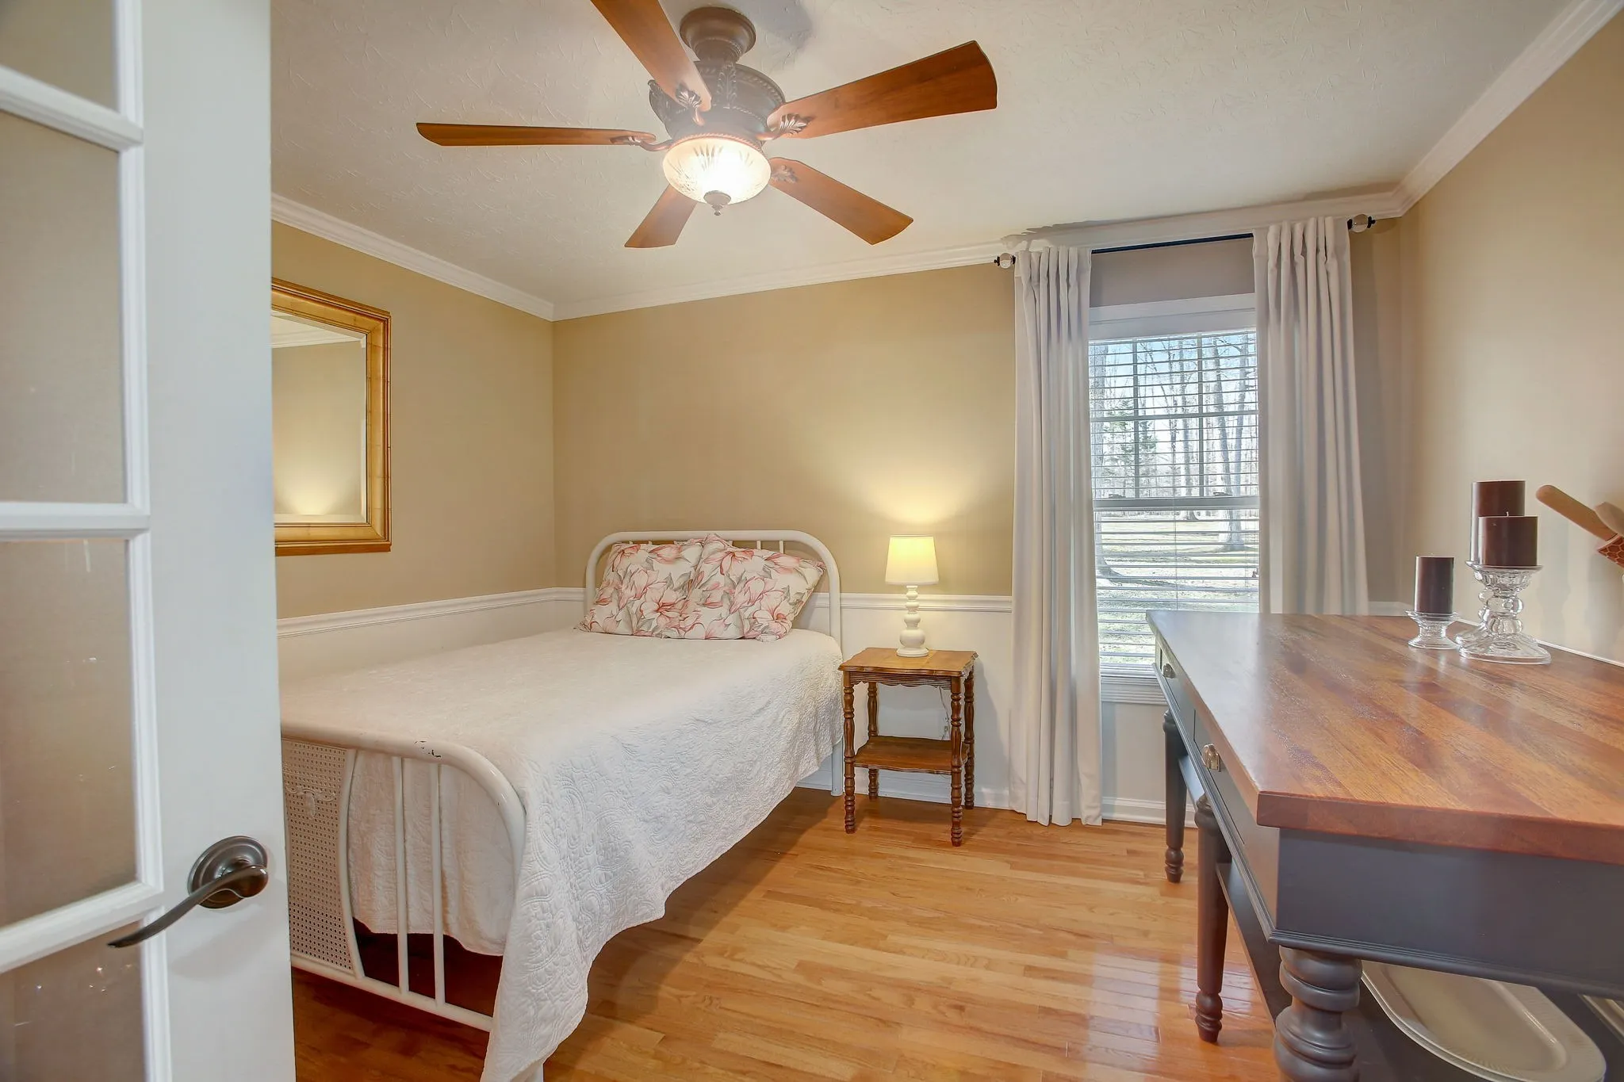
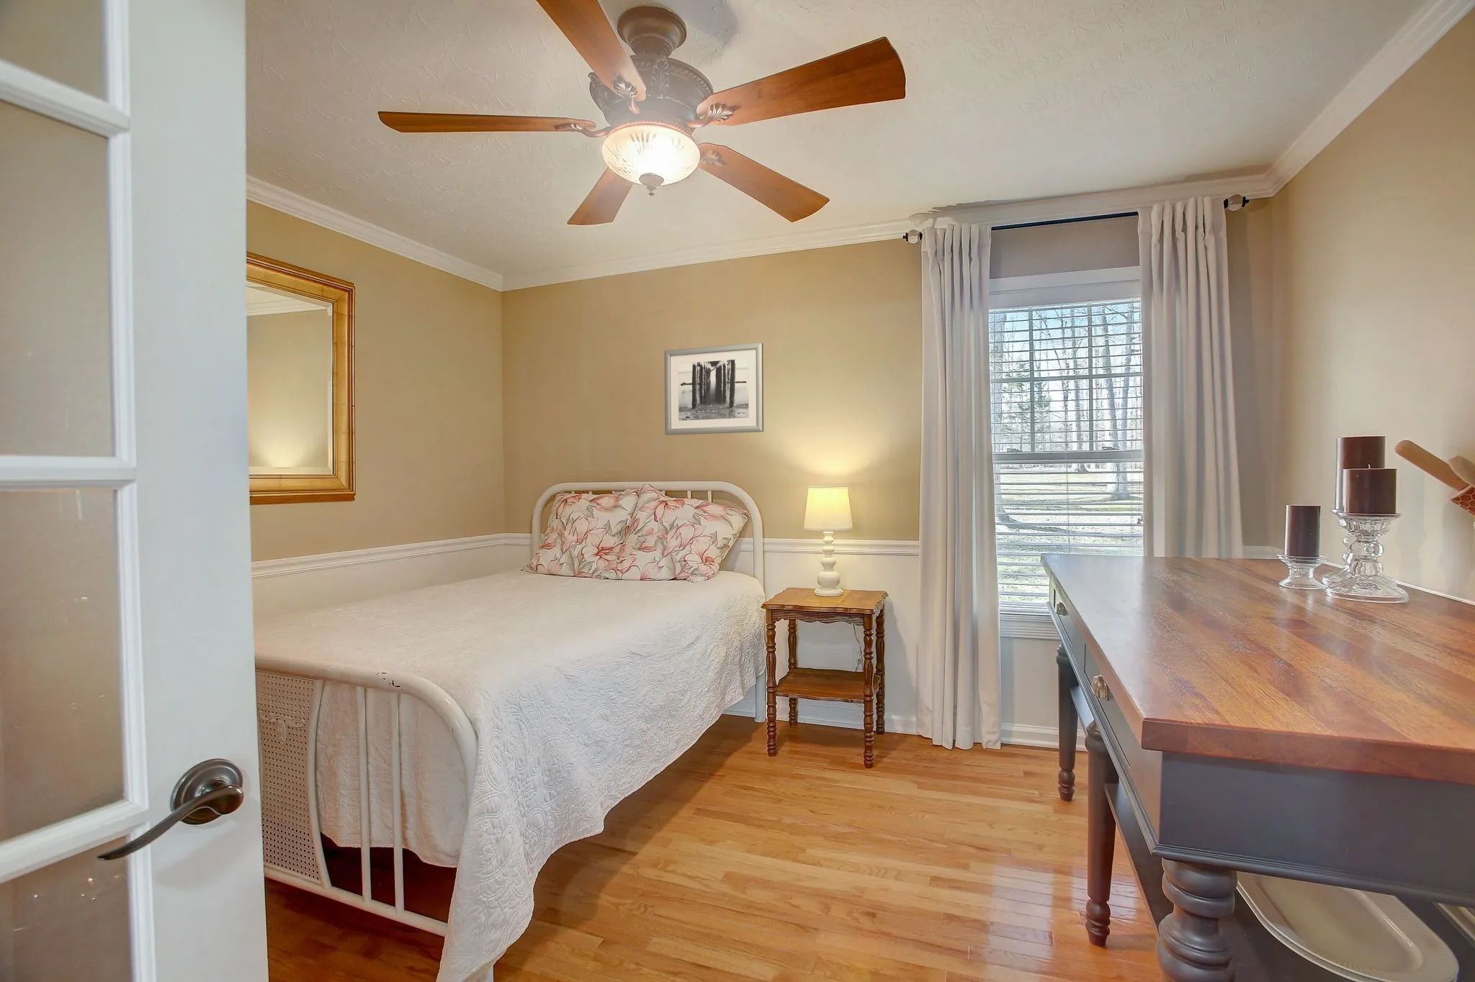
+ wall art [663,342,764,436]
